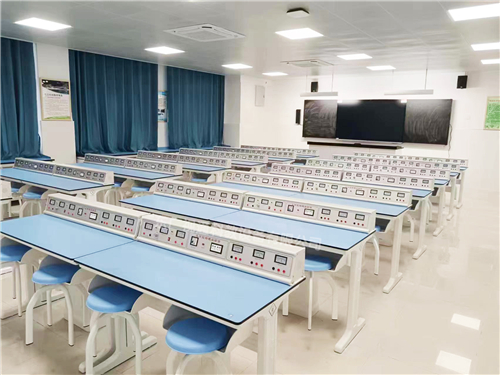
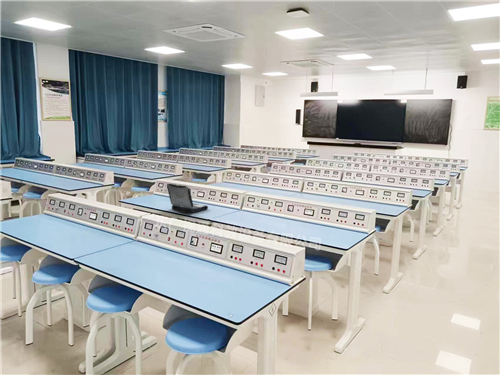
+ laptop [166,183,209,215]
